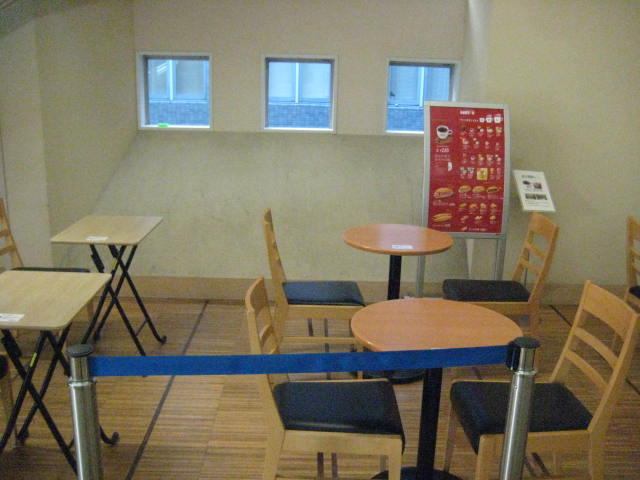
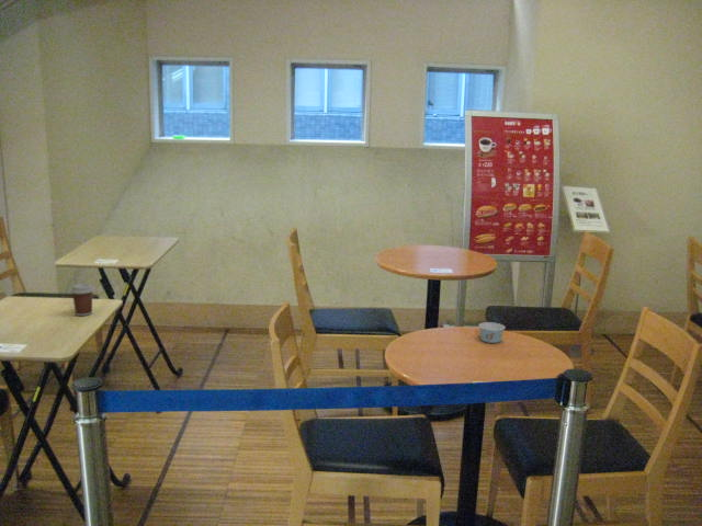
+ coffee cup [69,283,95,317]
+ paper cup [478,321,506,344]
